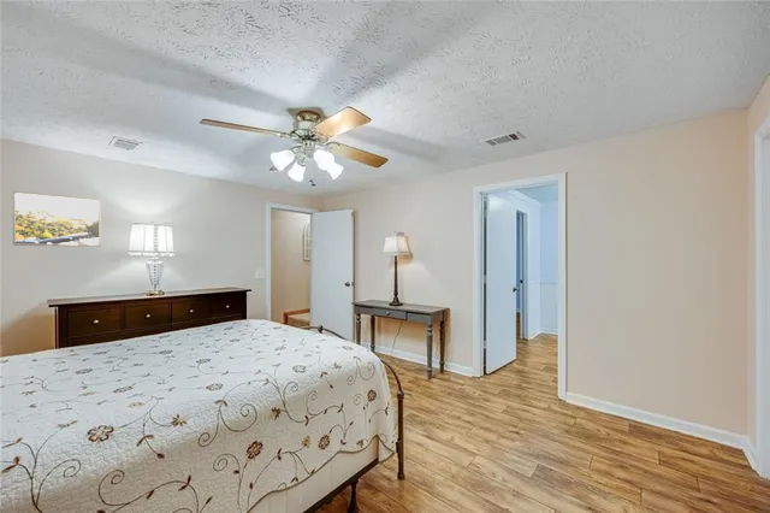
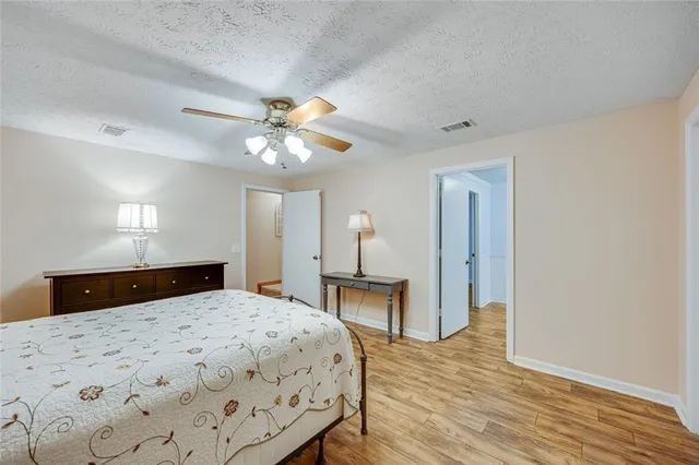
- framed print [12,190,102,248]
